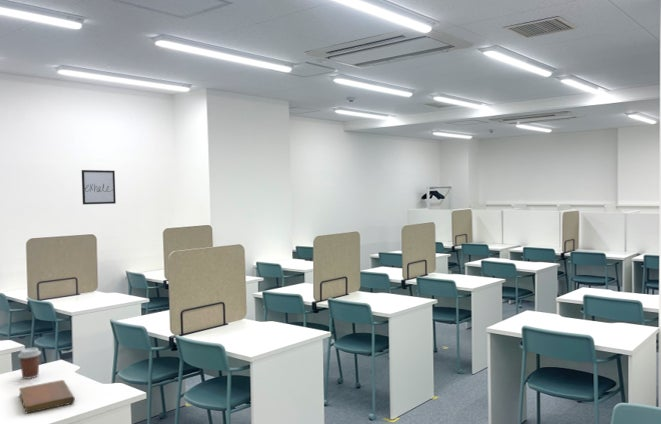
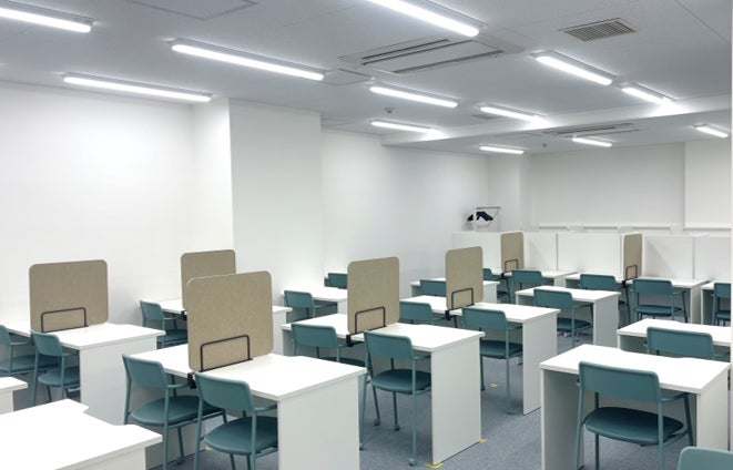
- notebook [18,379,76,414]
- coffee cup [17,347,42,380]
- wall art [81,169,117,205]
